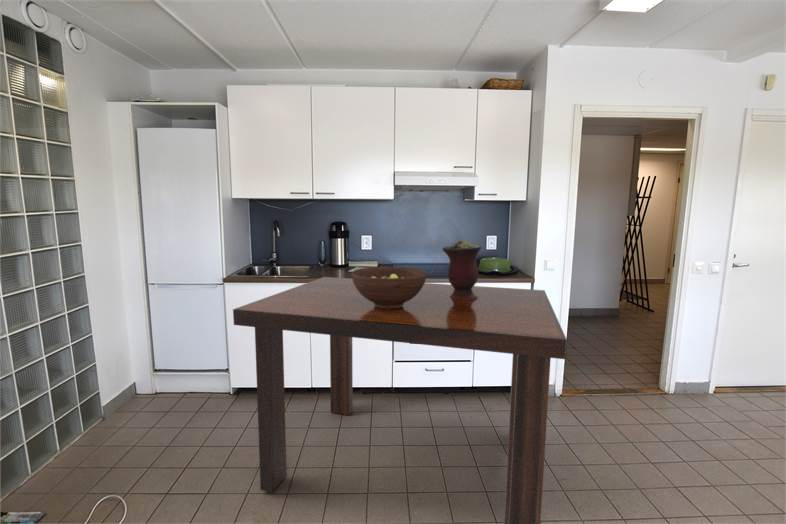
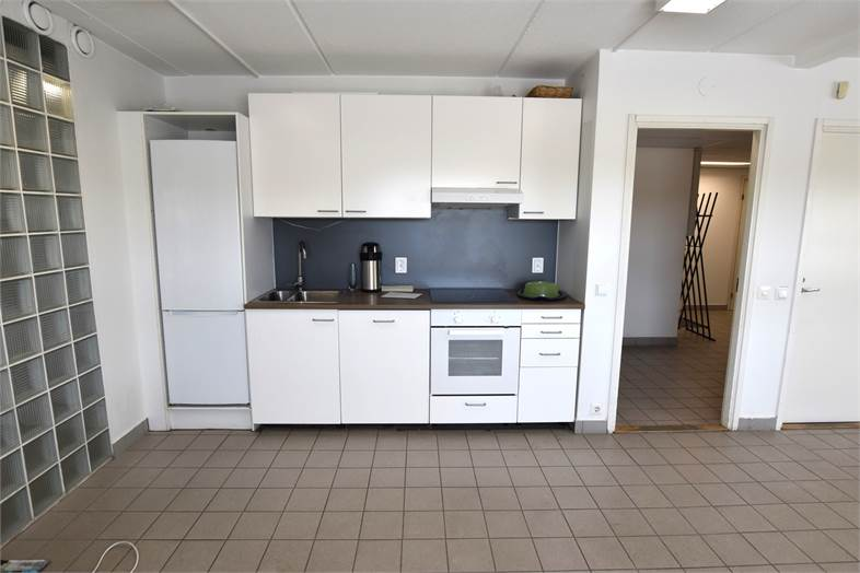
- vase [442,239,482,300]
- dining table [232,276,568,524]
- fruit bowl [351,266,427,309]
